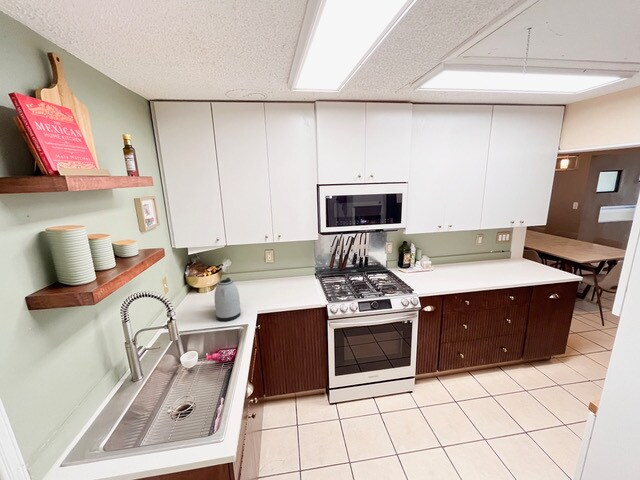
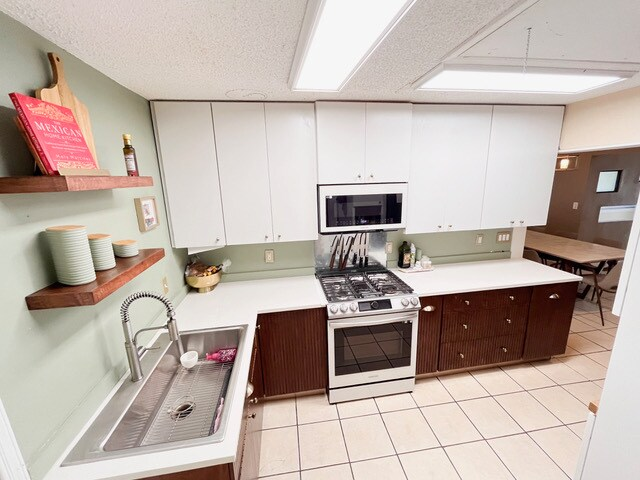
- kettle [214,277,242,322]
